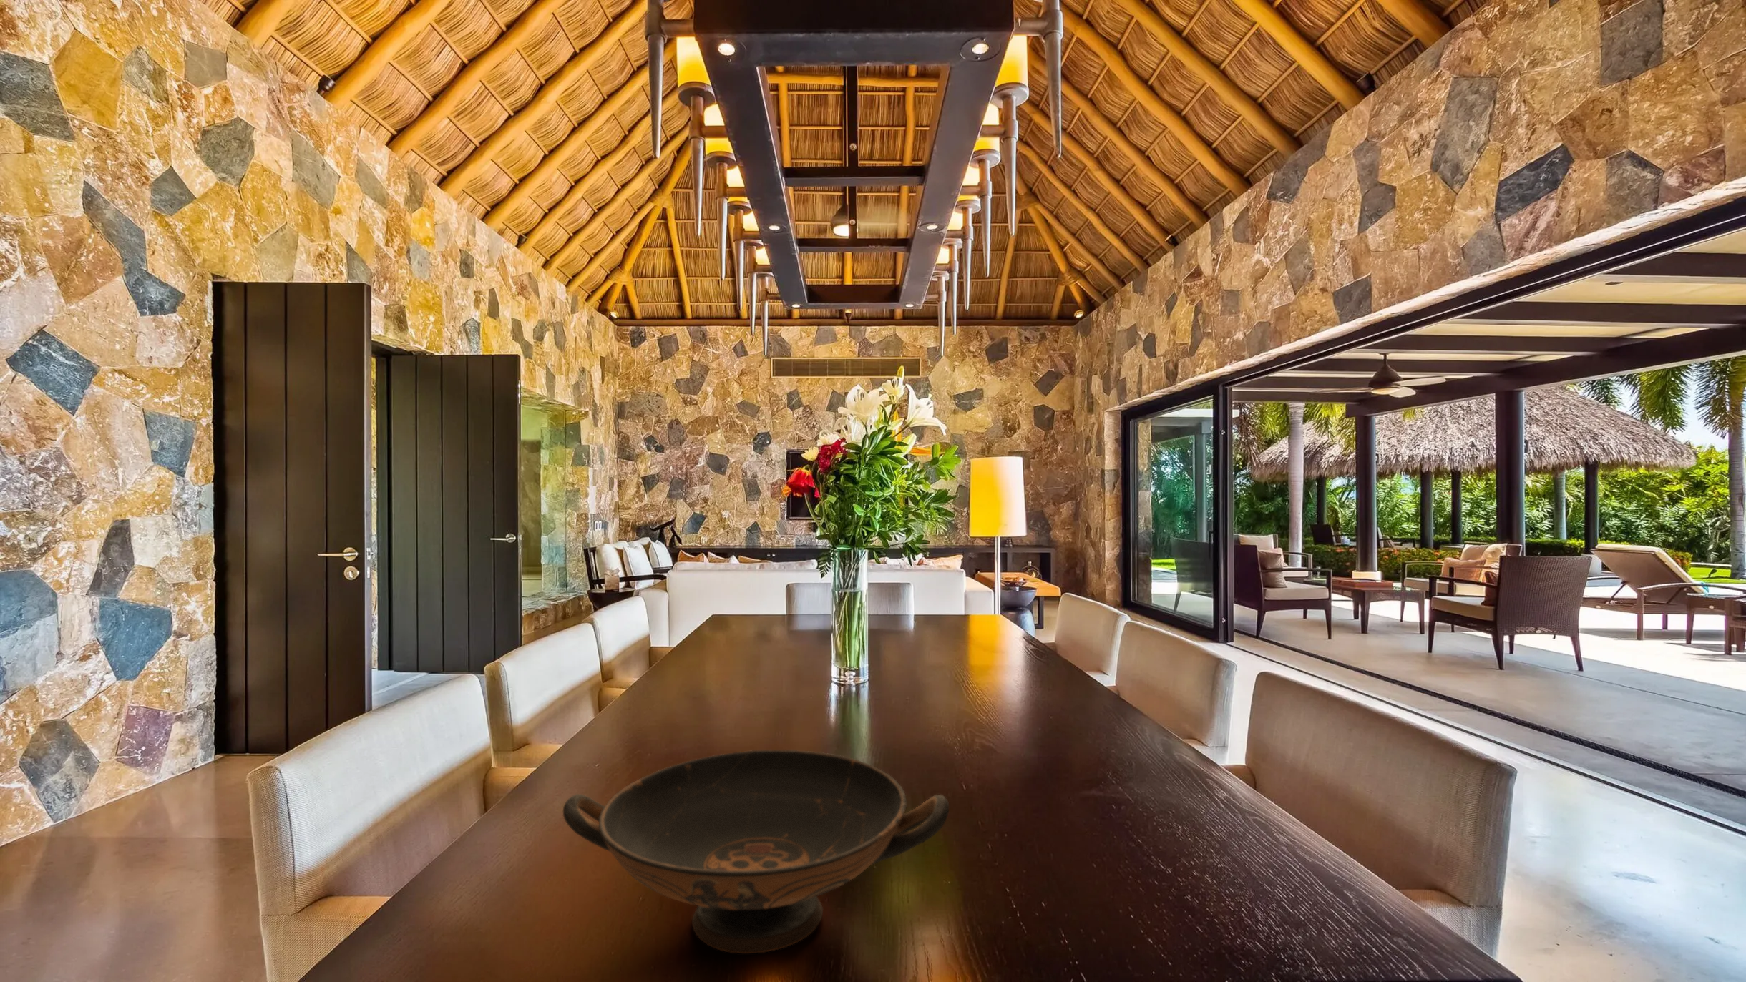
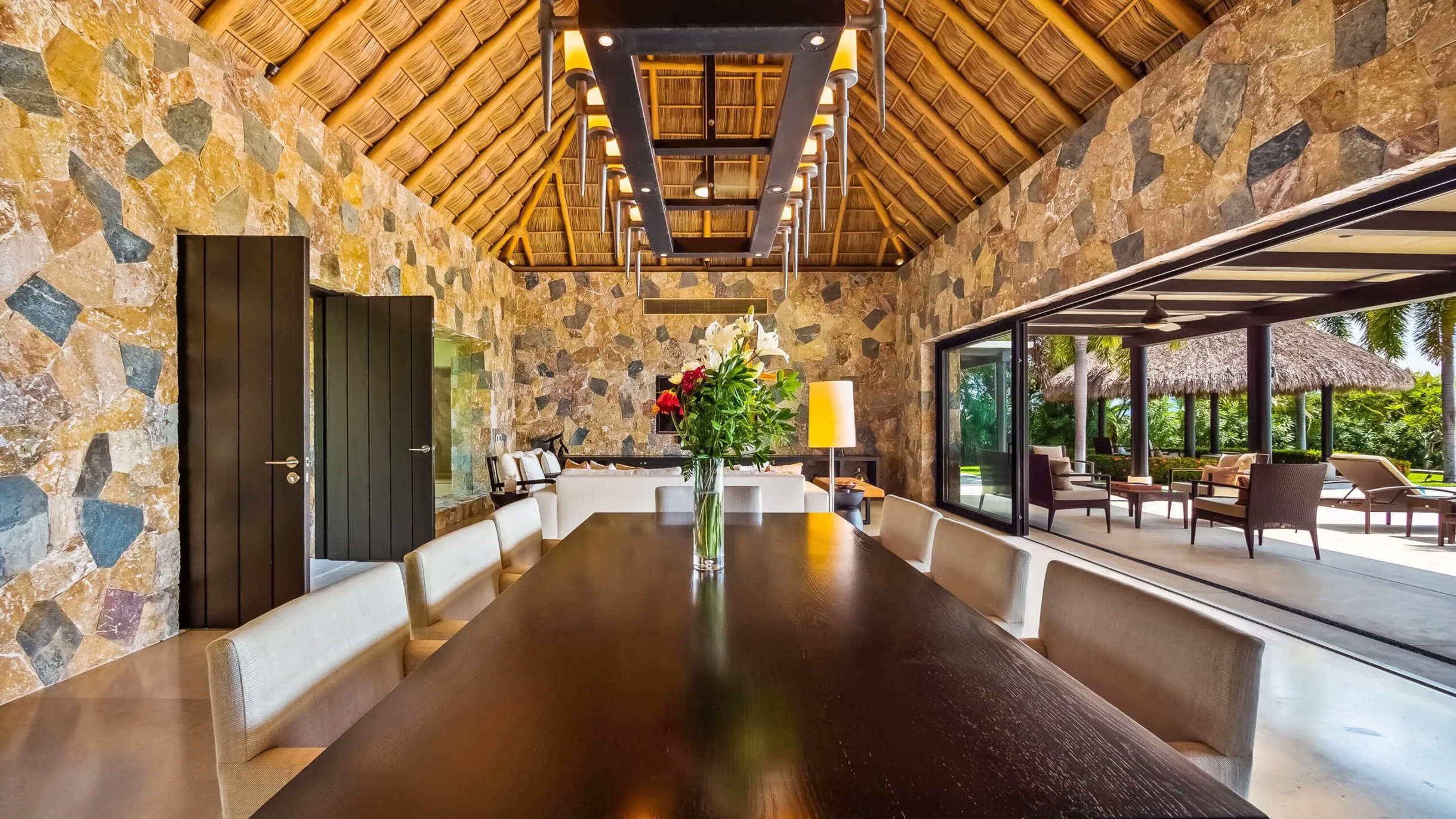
- decorative bowl [562,749,950,954]
